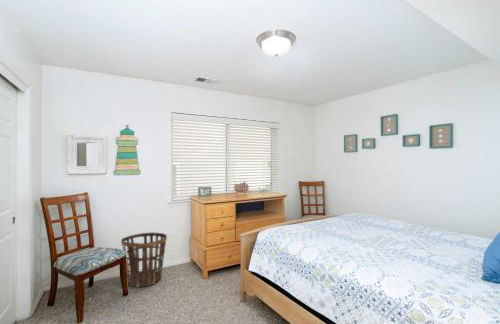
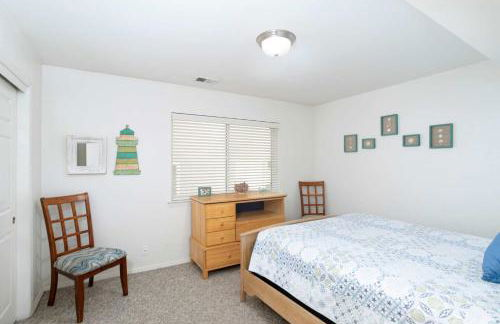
- basket [120,231,168,288]
